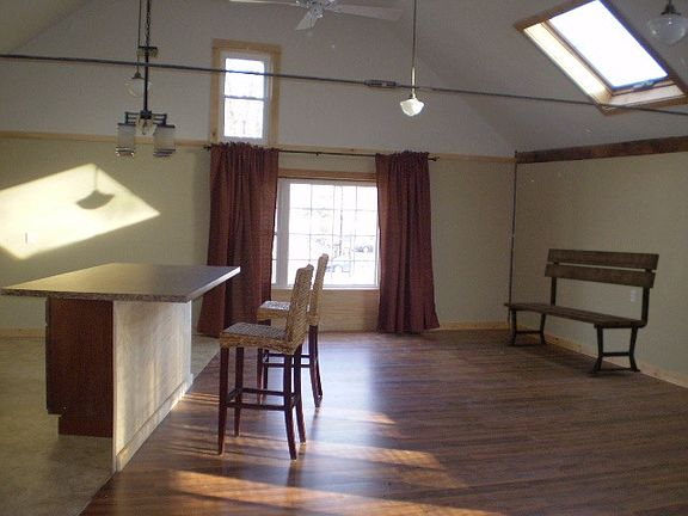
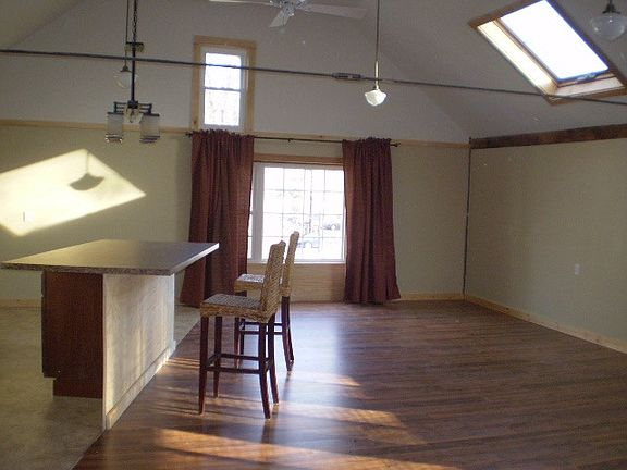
- bench [503,247,661,375]
